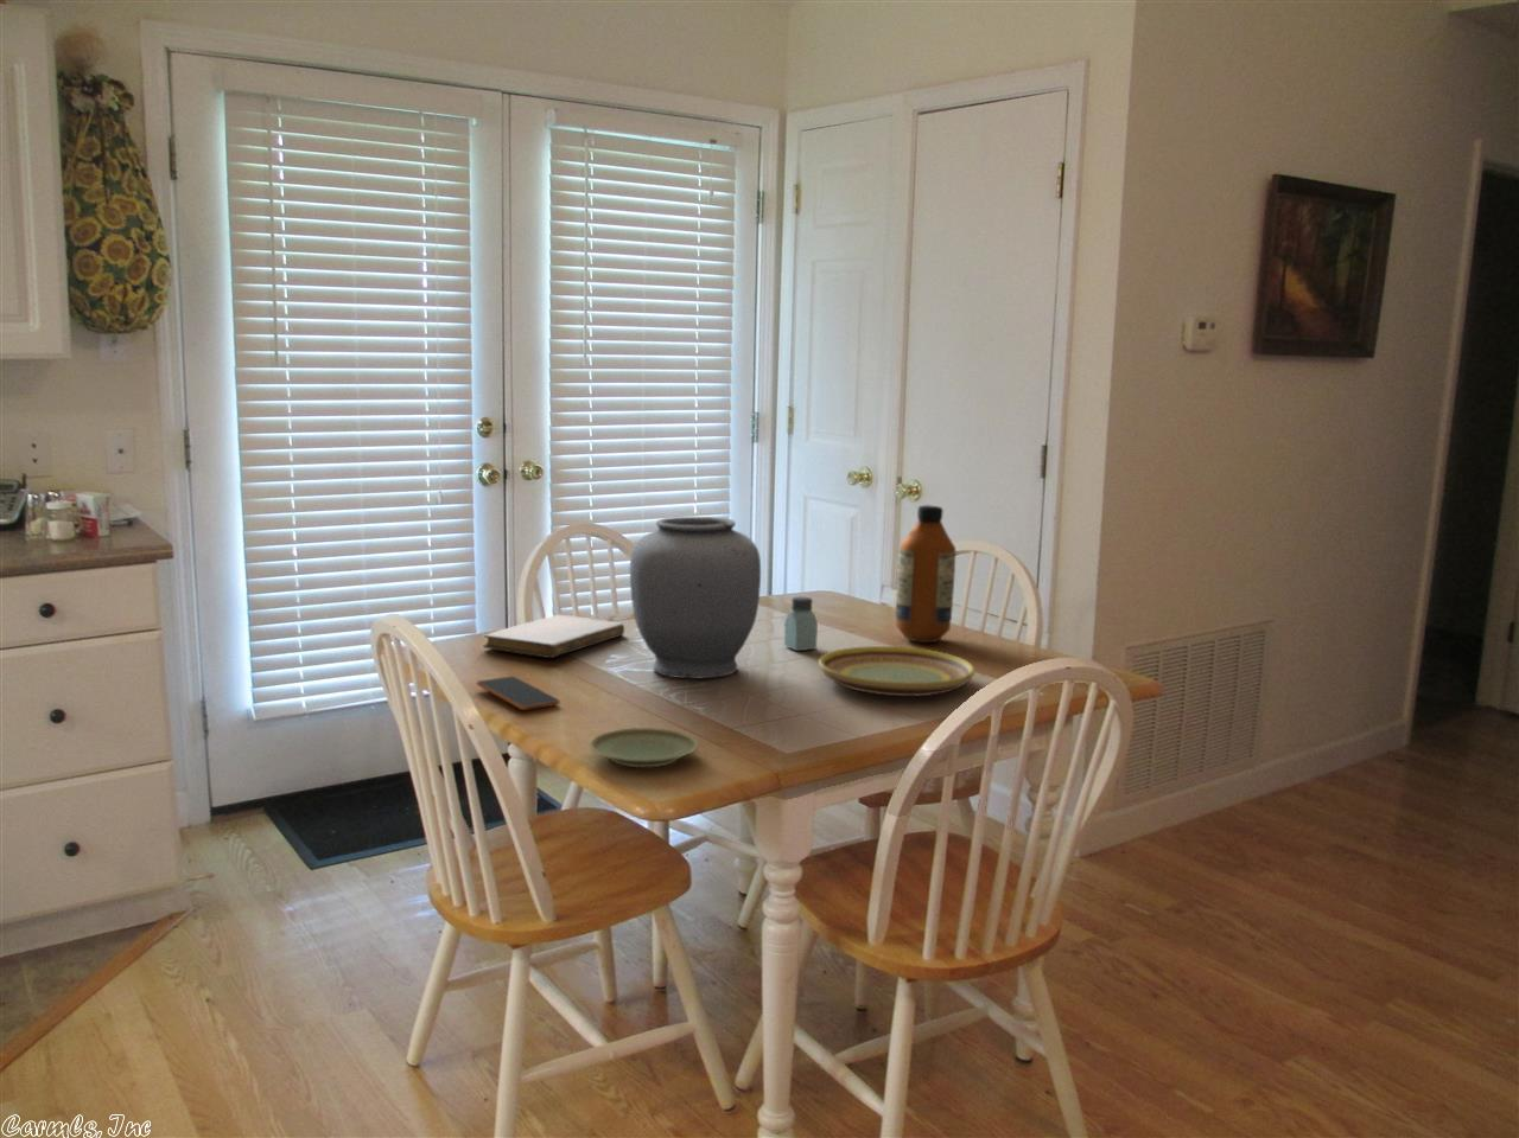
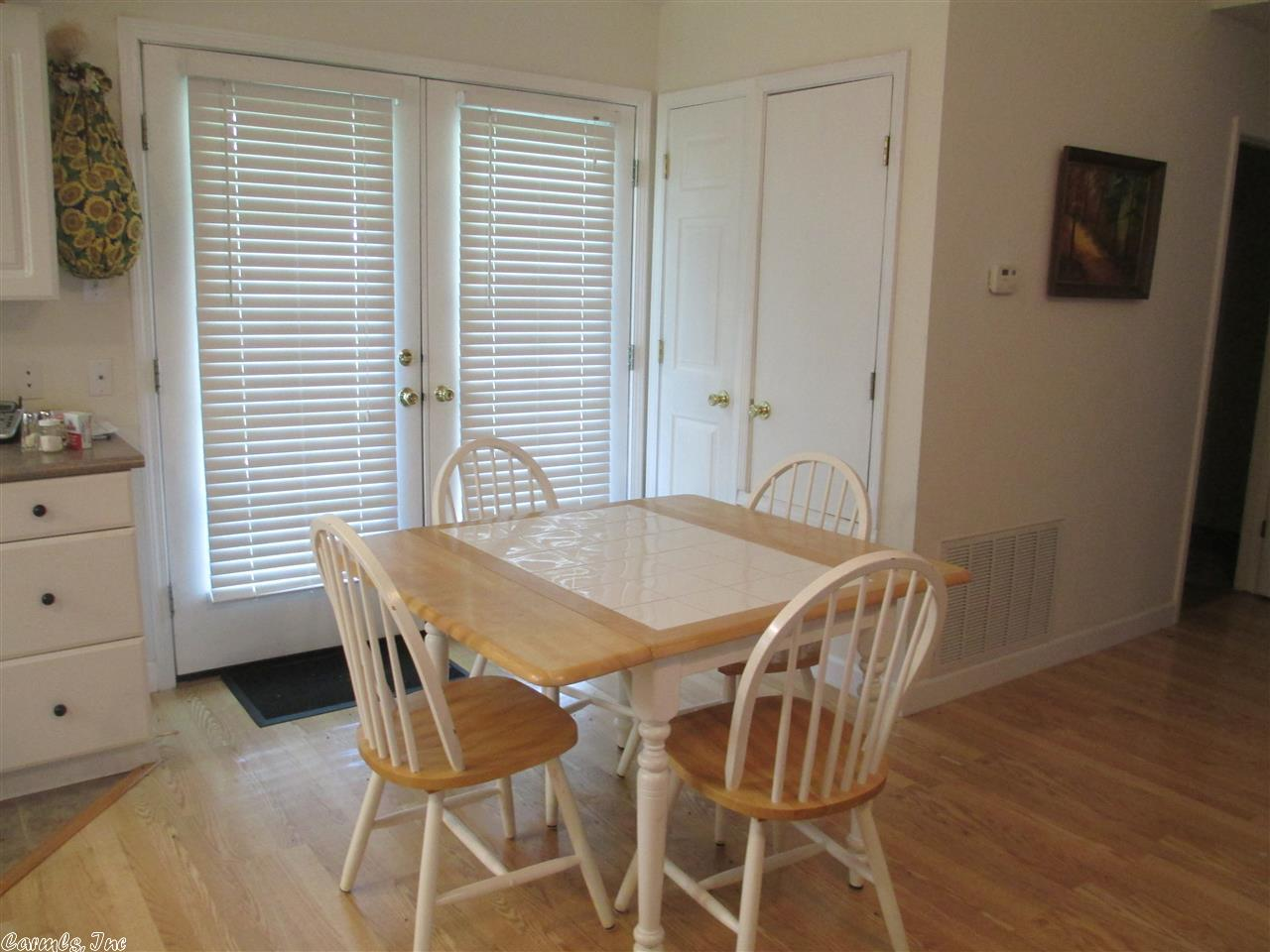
- vase [629,515,762,679]
- plate [818,644,976,697]
- saltshaker [783,595,819,651]
- notebook [483,614,626,659]
- plate [588,727,699,769]
- smartphone [476,674,561,711]
- bottle [895,503,958,643]
